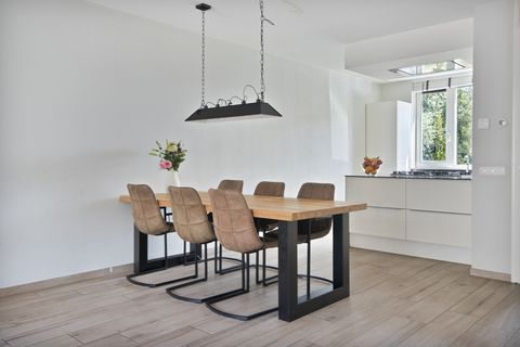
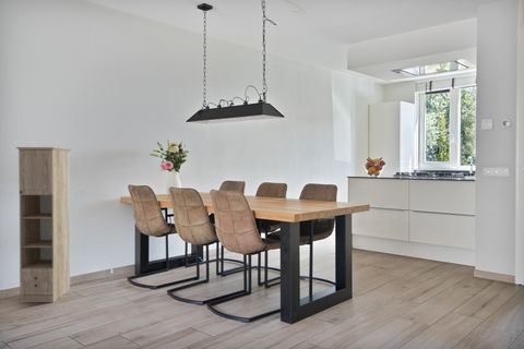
+ storage cabinet [15,146,72,303]
